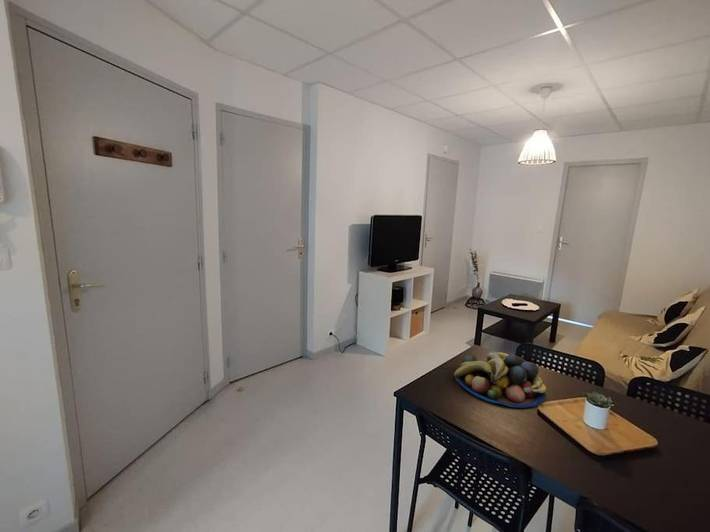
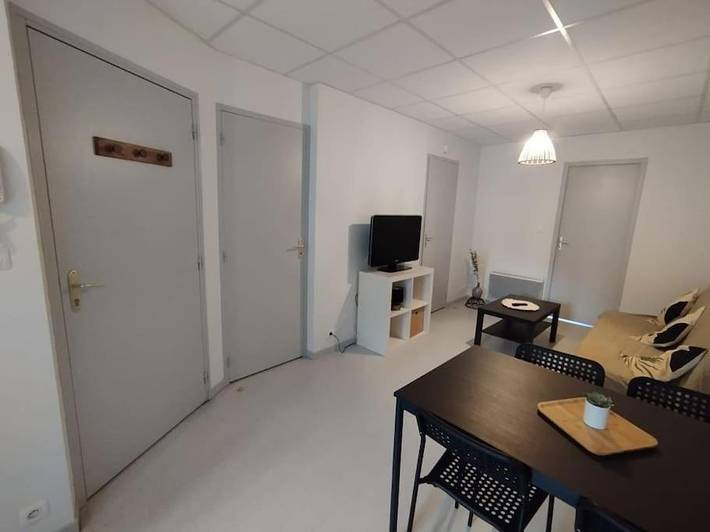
- fruit bowl [453,351,547,409]
